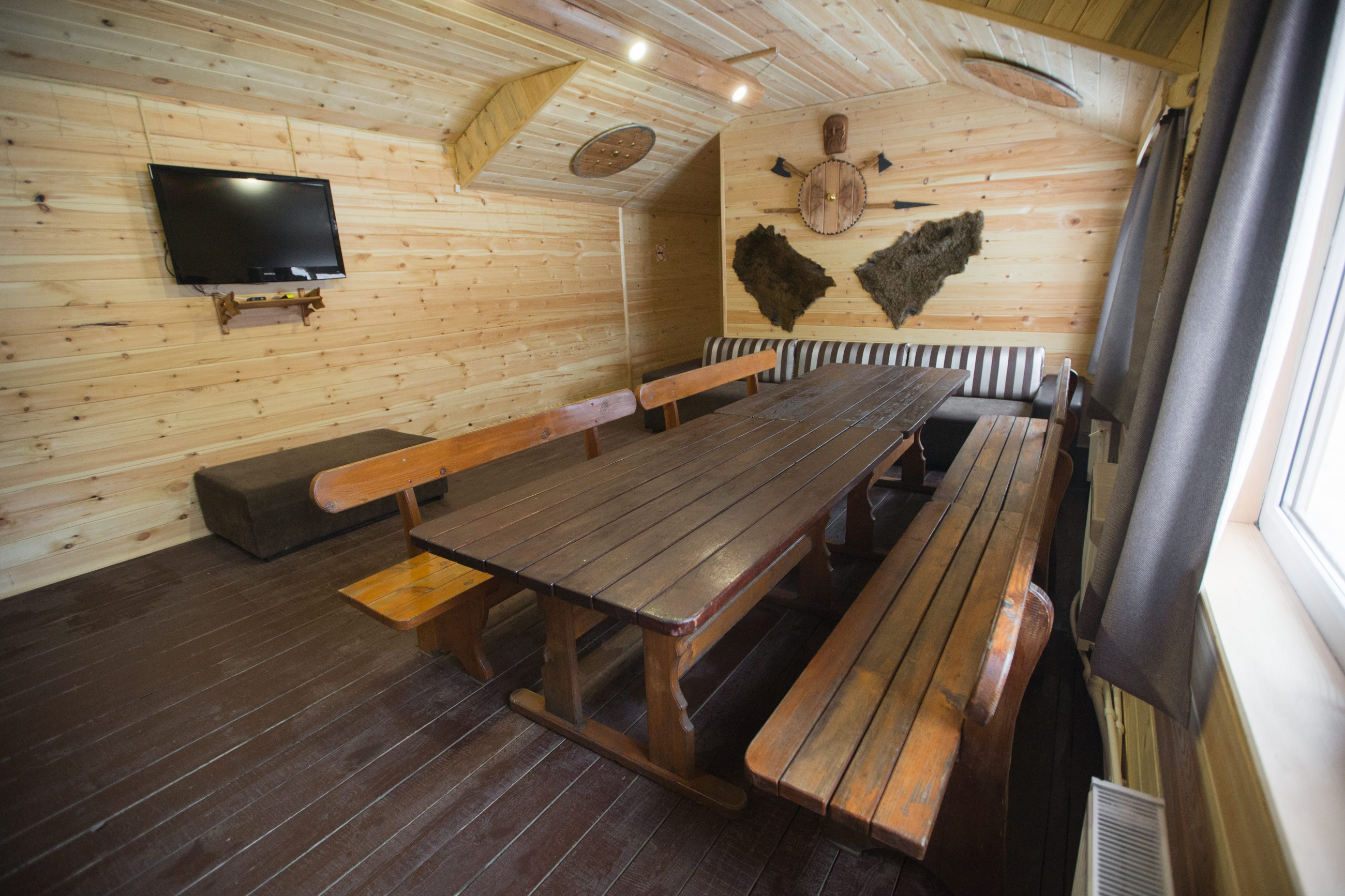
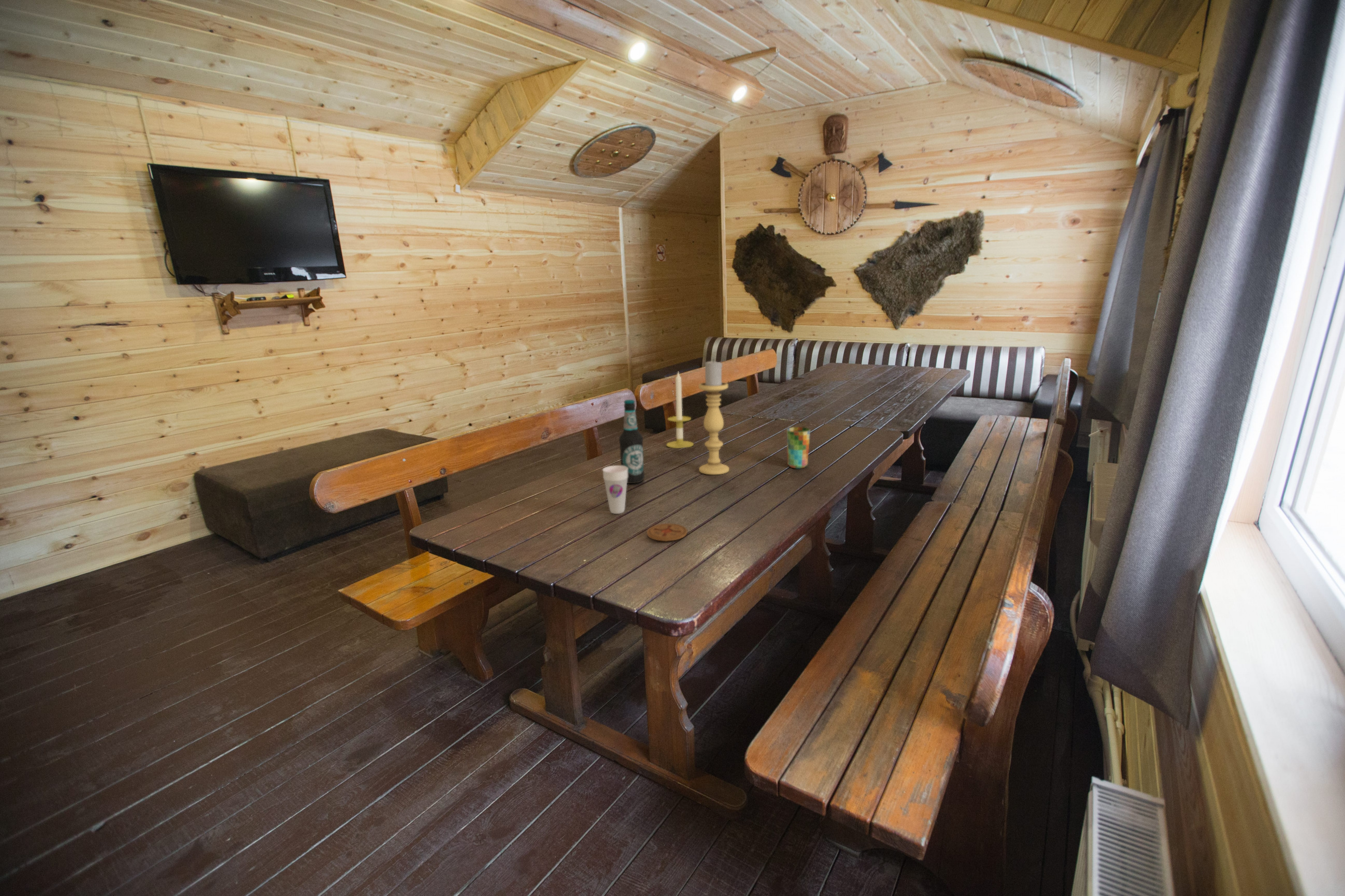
+ coaster [646,523,688,542]
+ candle [666,372,694,449]
+ cup [602,465,628,514]
+ cup [786,427,811,469]
+ candle holder [698,359,730,475]
+ bottle [619,399,645,484]
